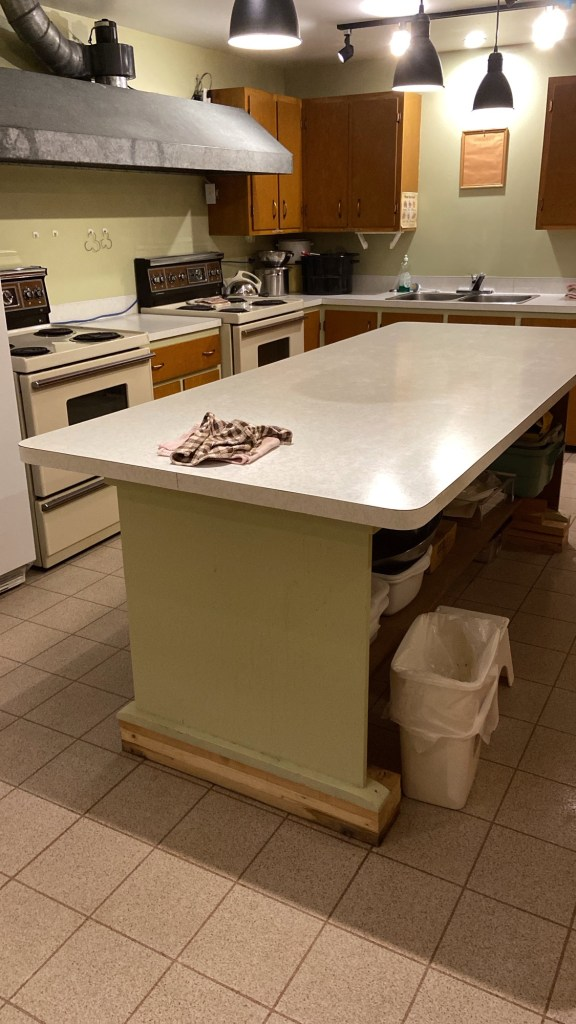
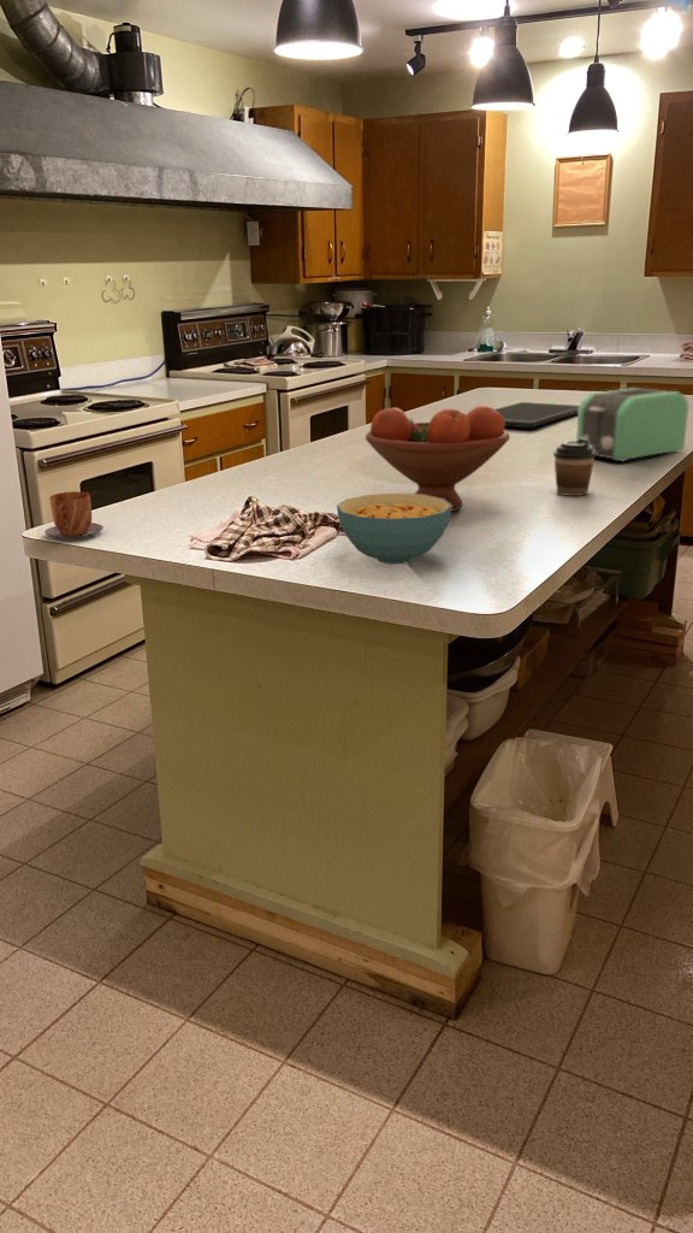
+ mug [43,490,105,539]
+ toaster [575,387,689,462]
+ cutting board [493,401,580,429]
+ fruit bowl [365,405,511,513]
+ coffee cup [552,438,596,497]
+ cereal bowl [336,492,452,565]
